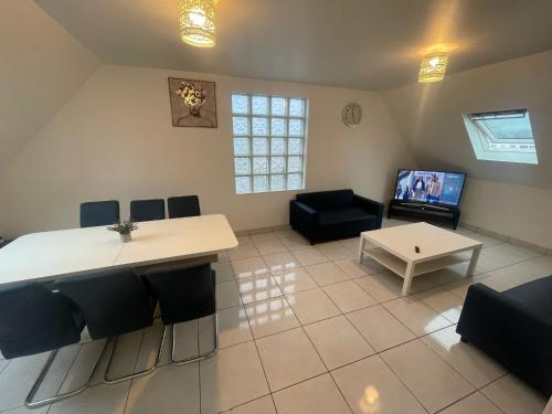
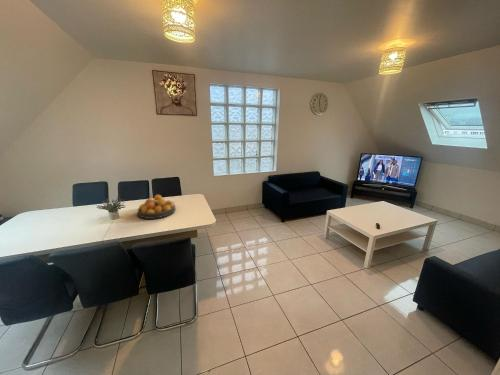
+ fruit bowl [137,194,177,220]
